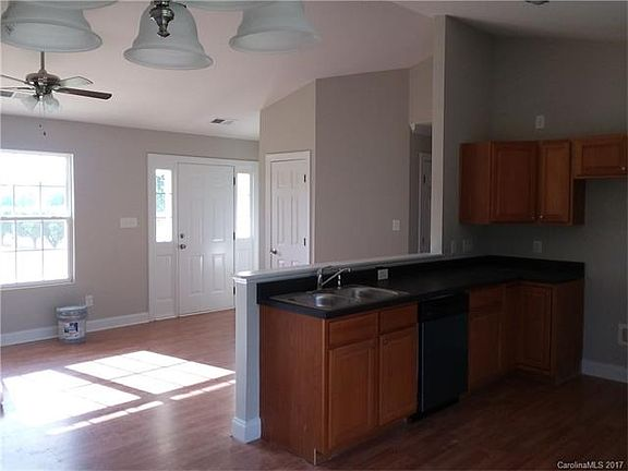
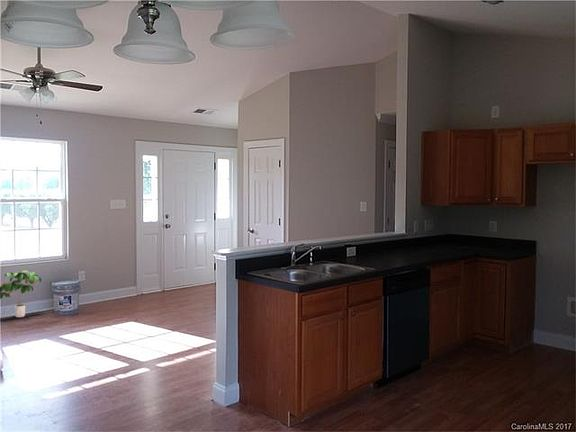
+ potted plant [0,269,42,318]
